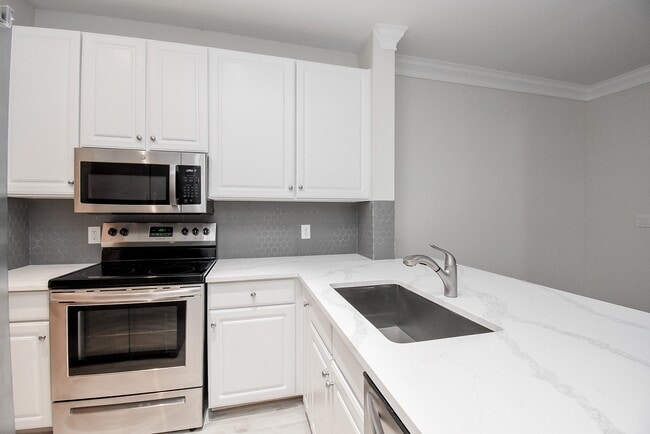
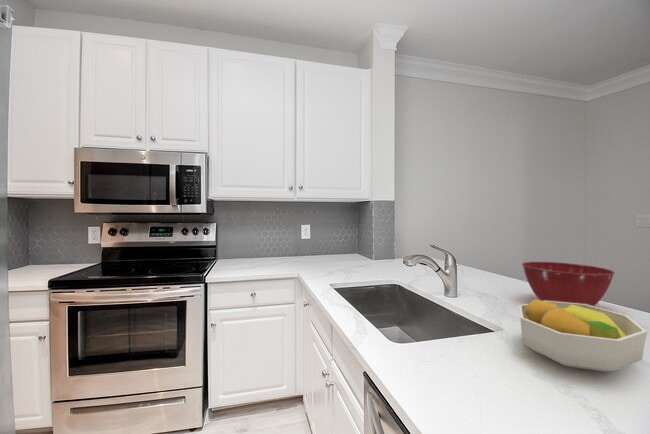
+ mixing bowl [521,261,616,307]
+ fruit bowl [518,298,648,373]
